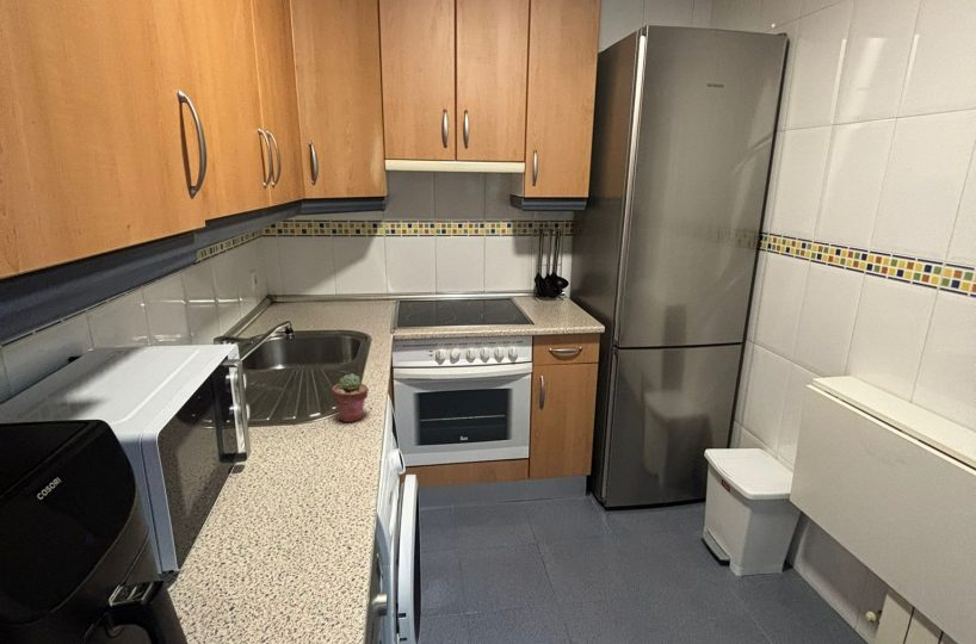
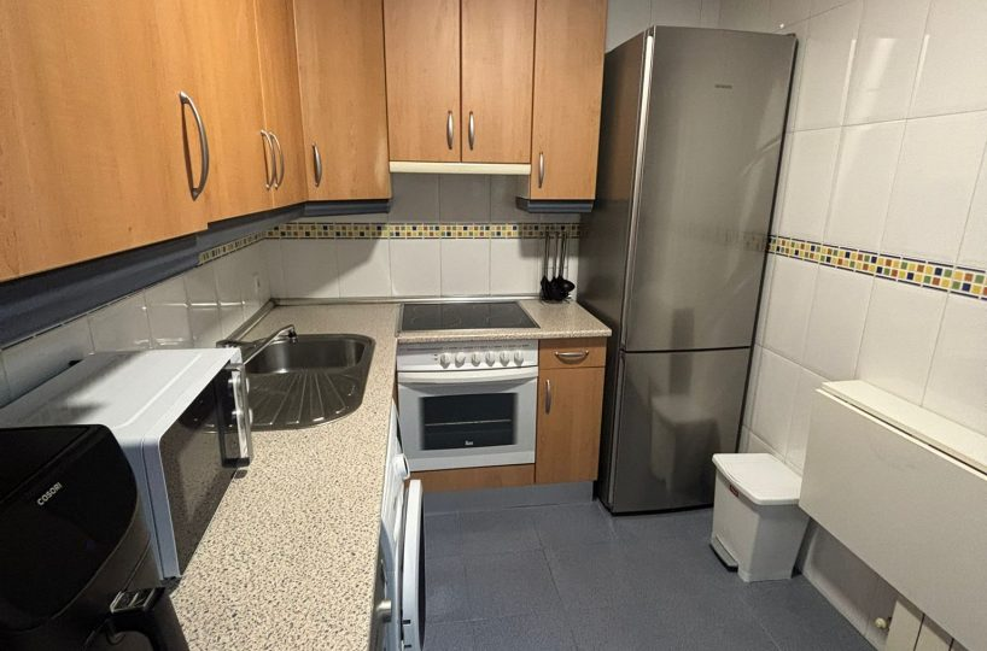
- potted succulent [331,372,369,423]
